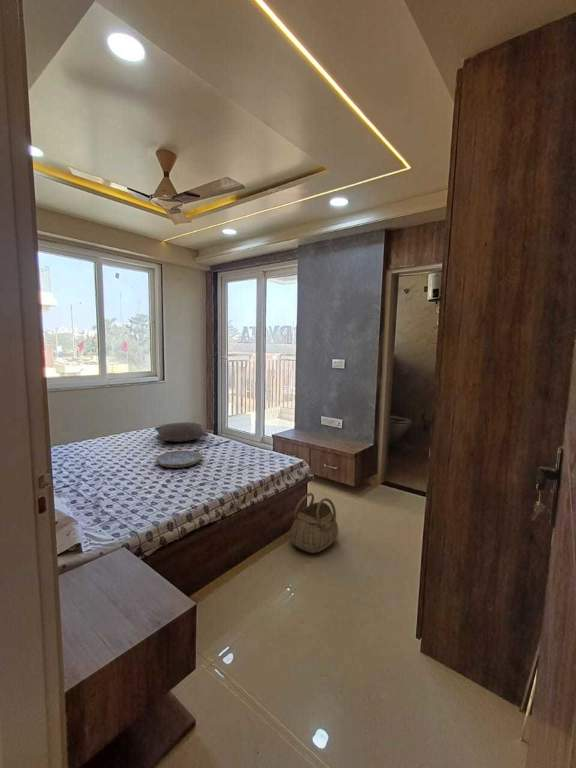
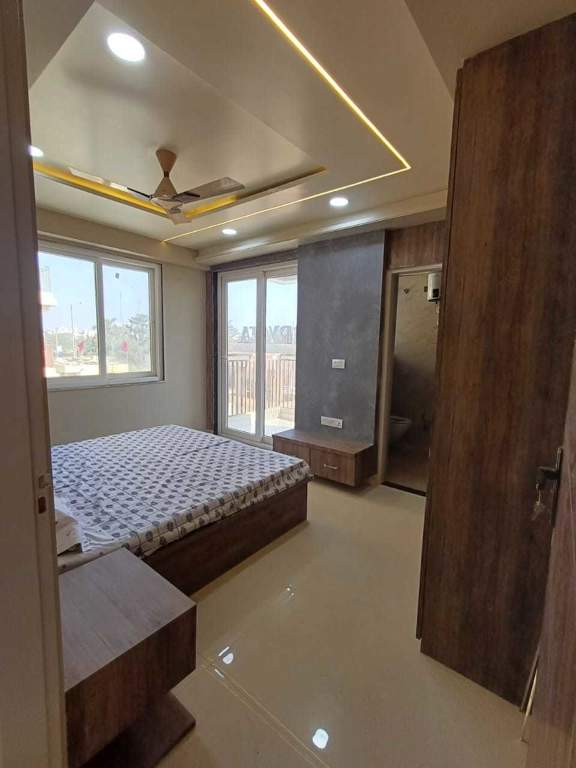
- pillow [153,421,210,443]
- serving tray [154,449,204,469]
- basket [289,492,339,554]
